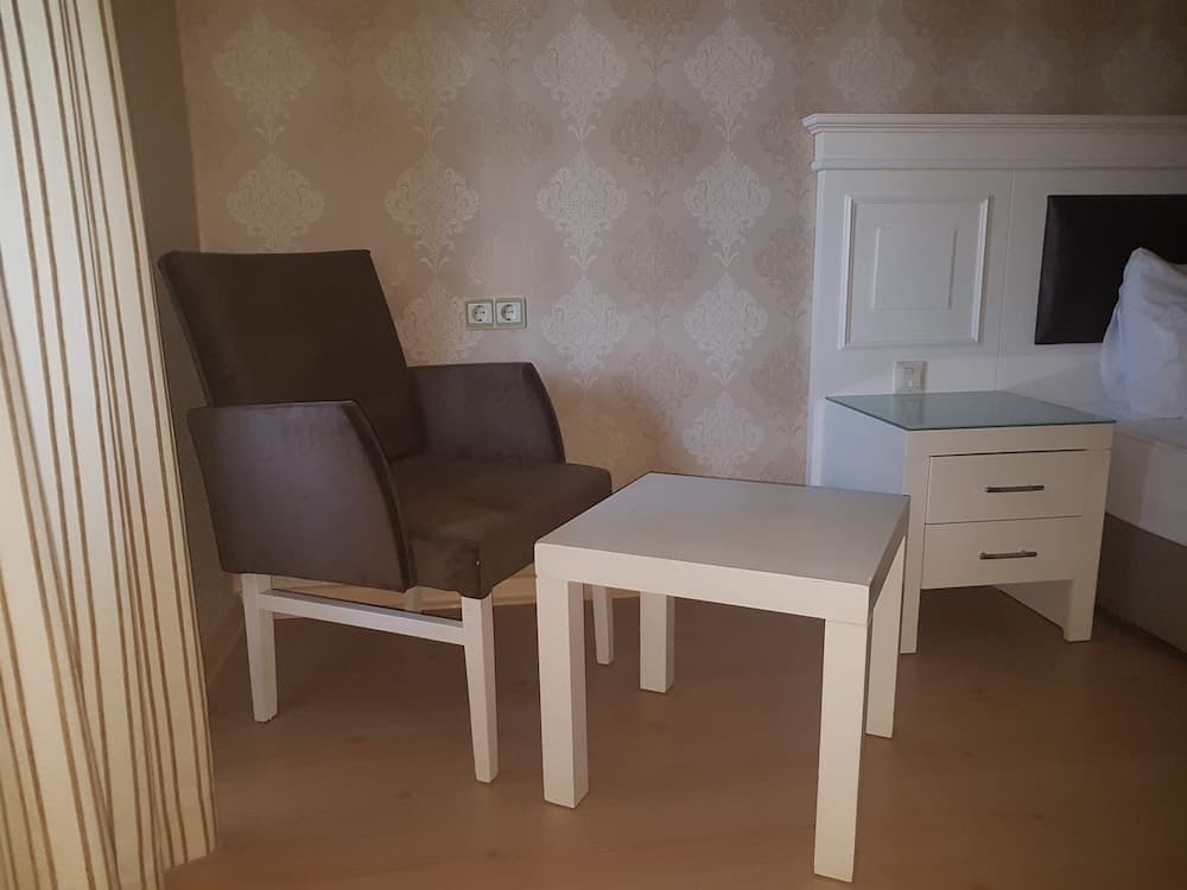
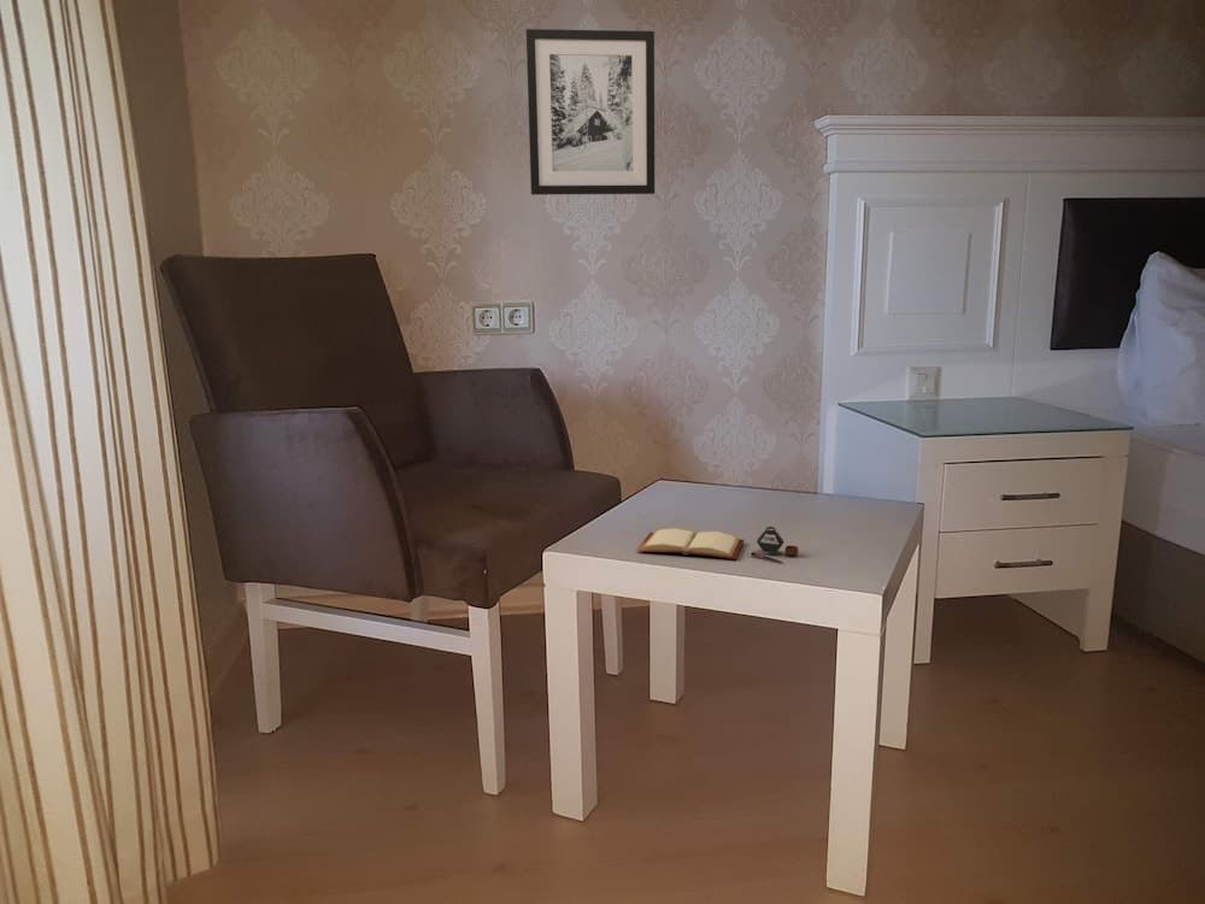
+ wall art [525,28,656,196]
+ book [636,526,799,564]
